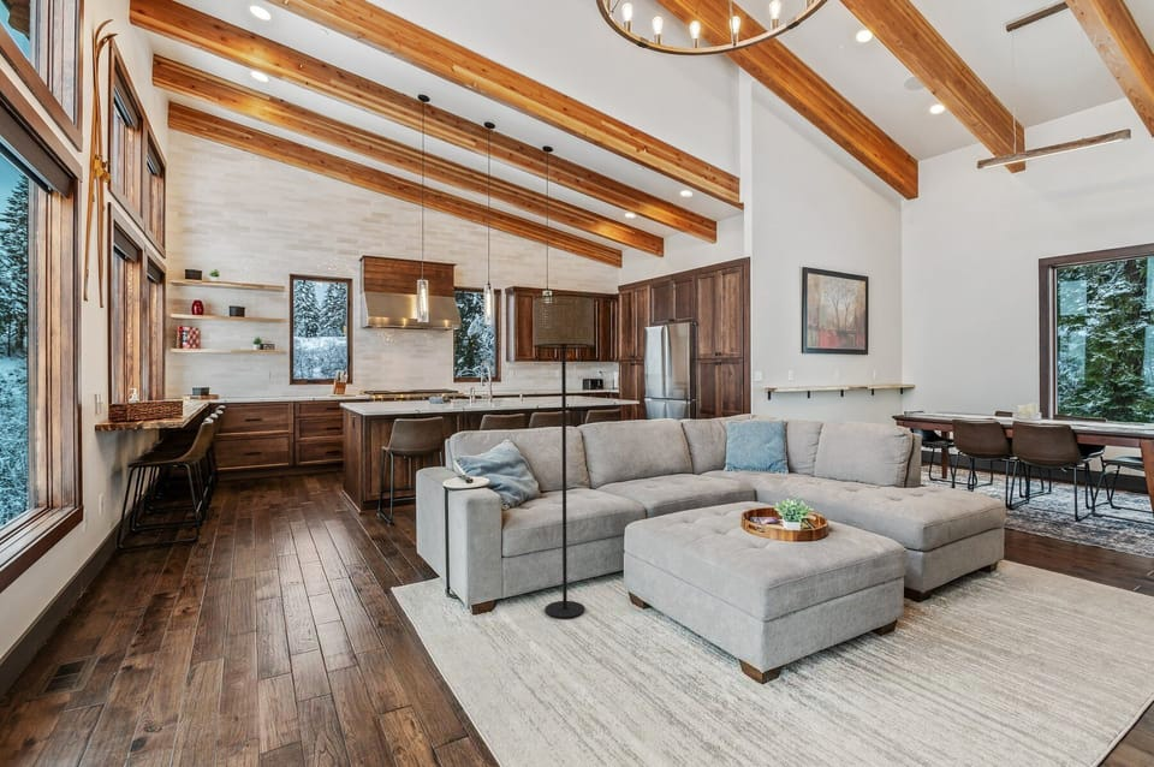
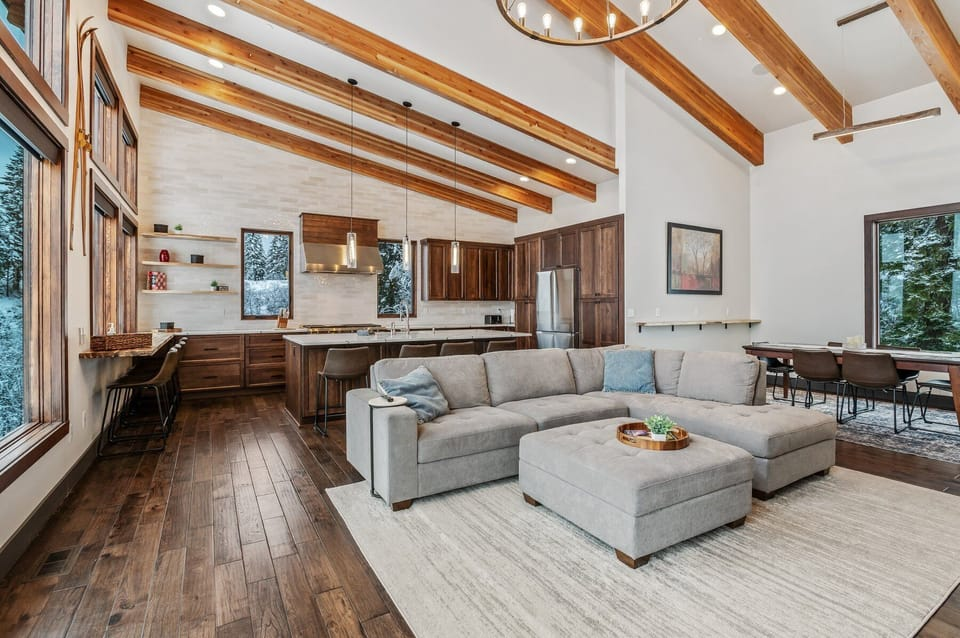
- floor lamp [533,293,595,619]
